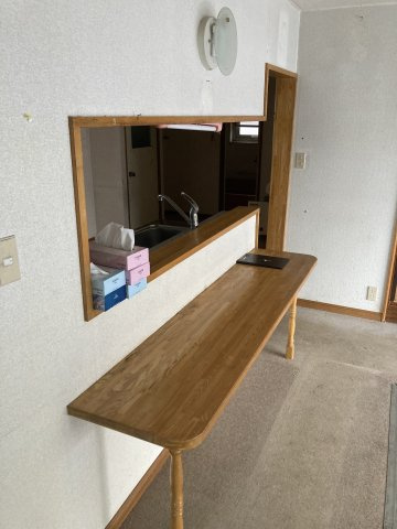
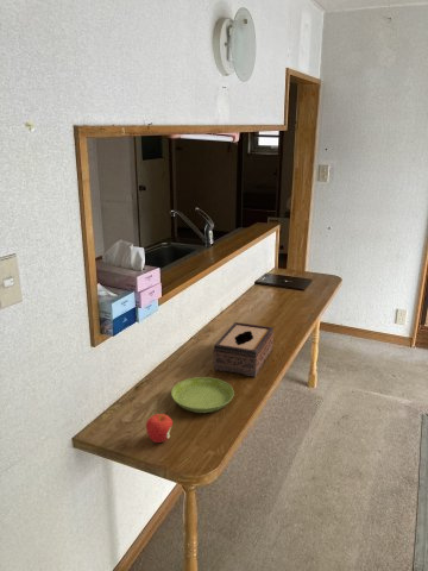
+ apple [145,413,174,444]
+ tissue box [212,321,275,378]
+ saucer [170,376,235,414]
